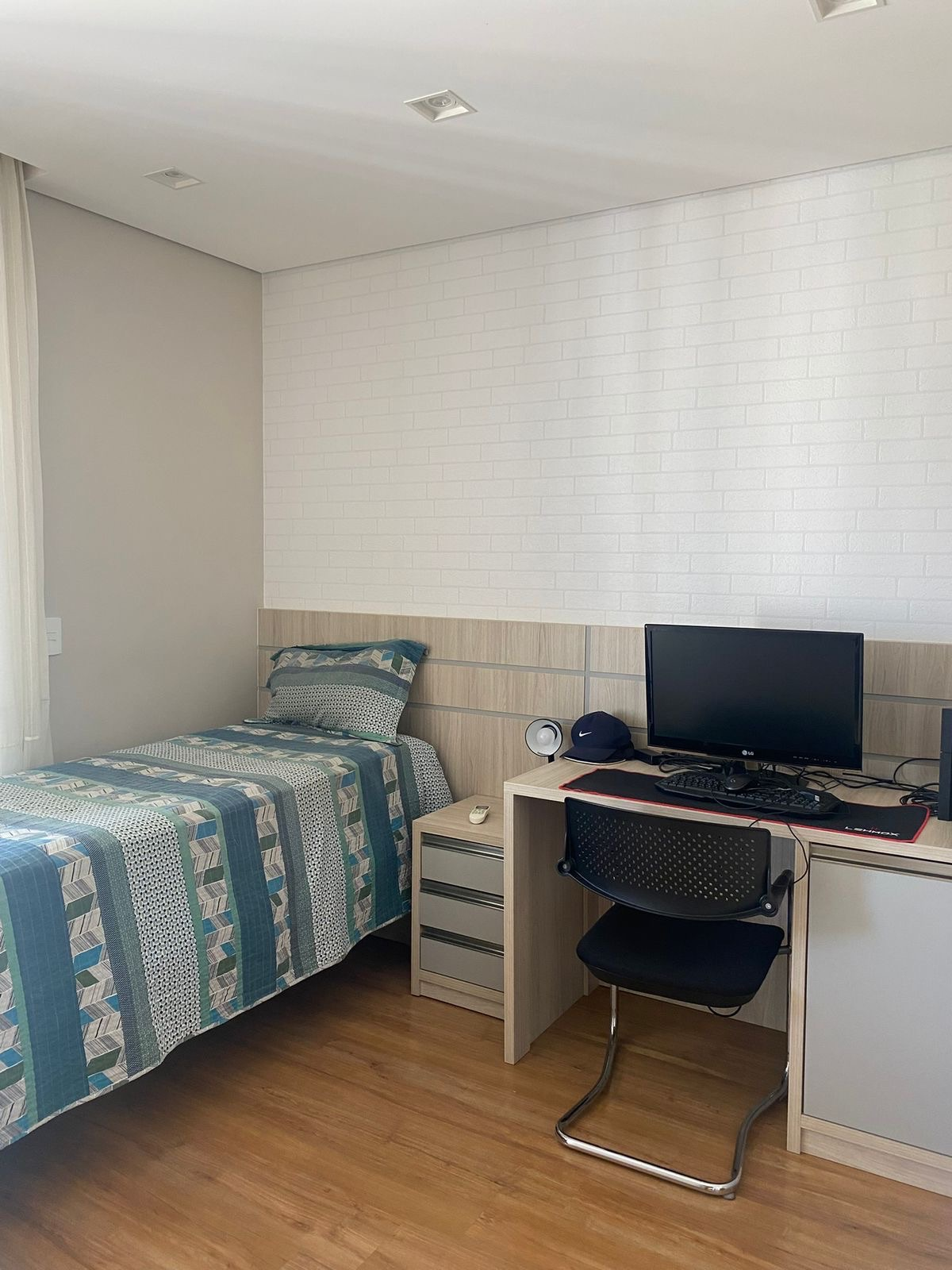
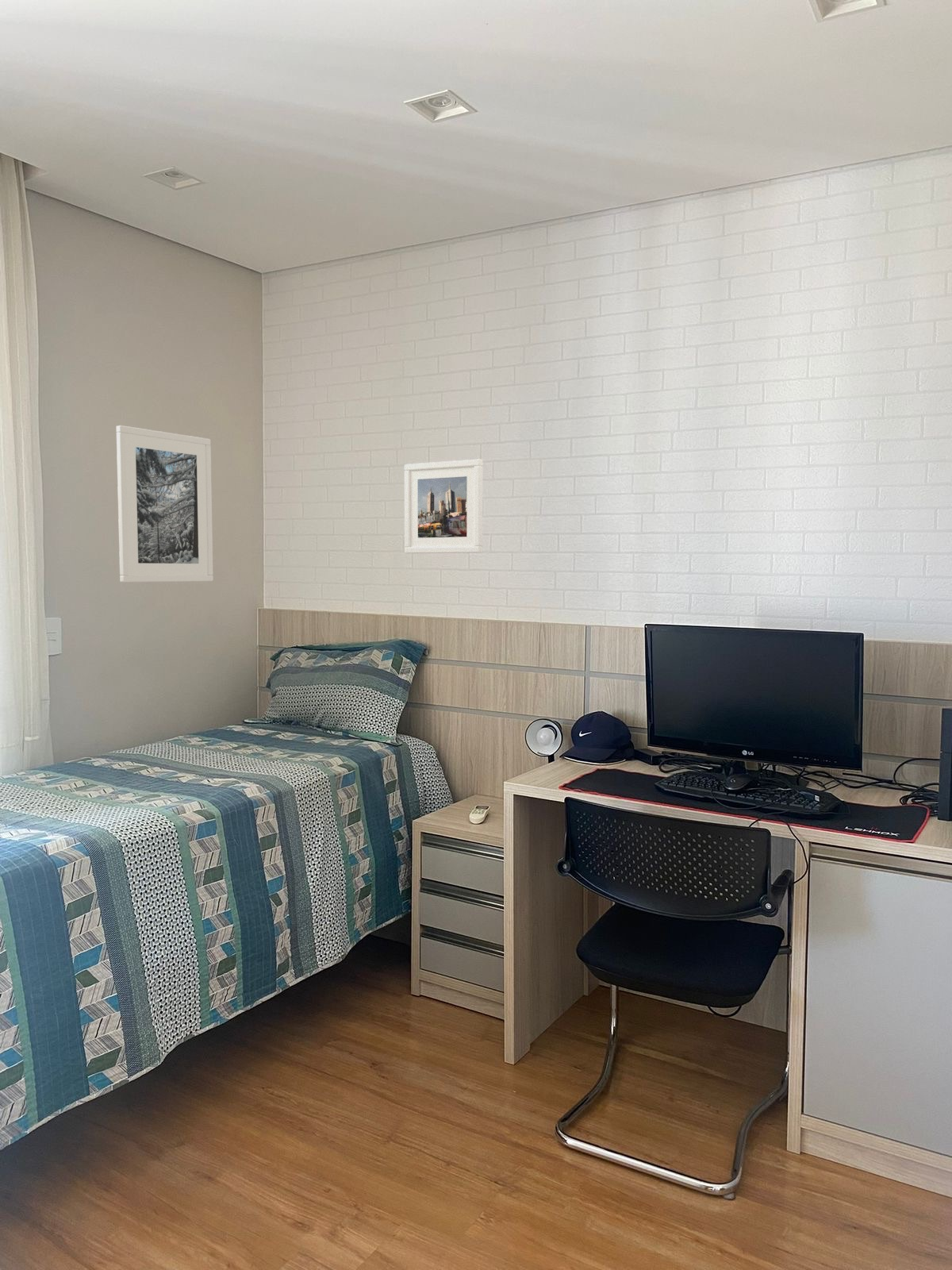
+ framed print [404,459,483,554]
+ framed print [116,425,214,583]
